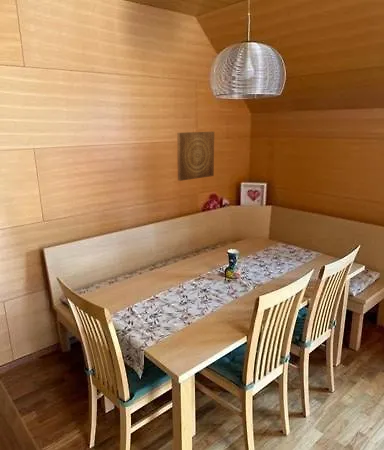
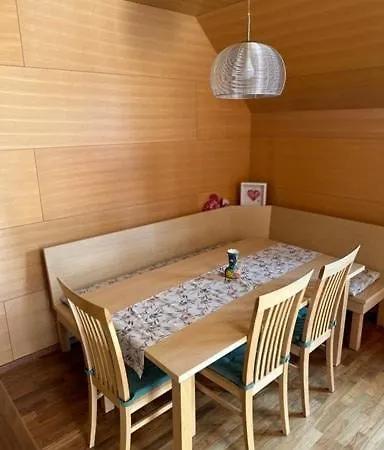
- wall art [176,131,215,182]
